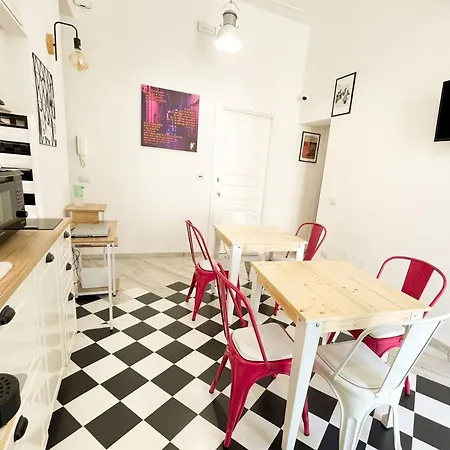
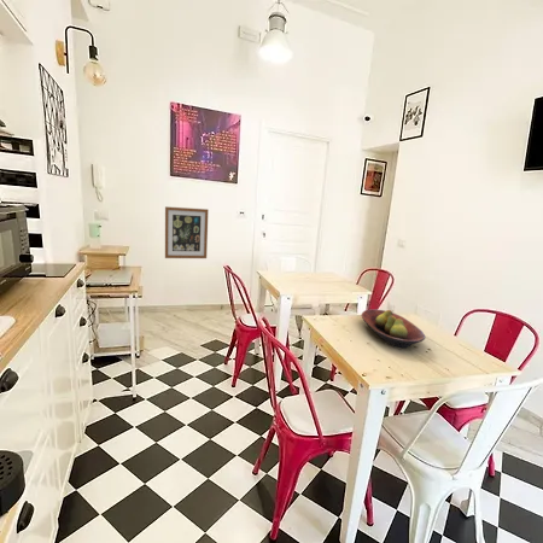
+ fruit bowl [361,308,427,349]
+ wall art [164,205,210,259]
